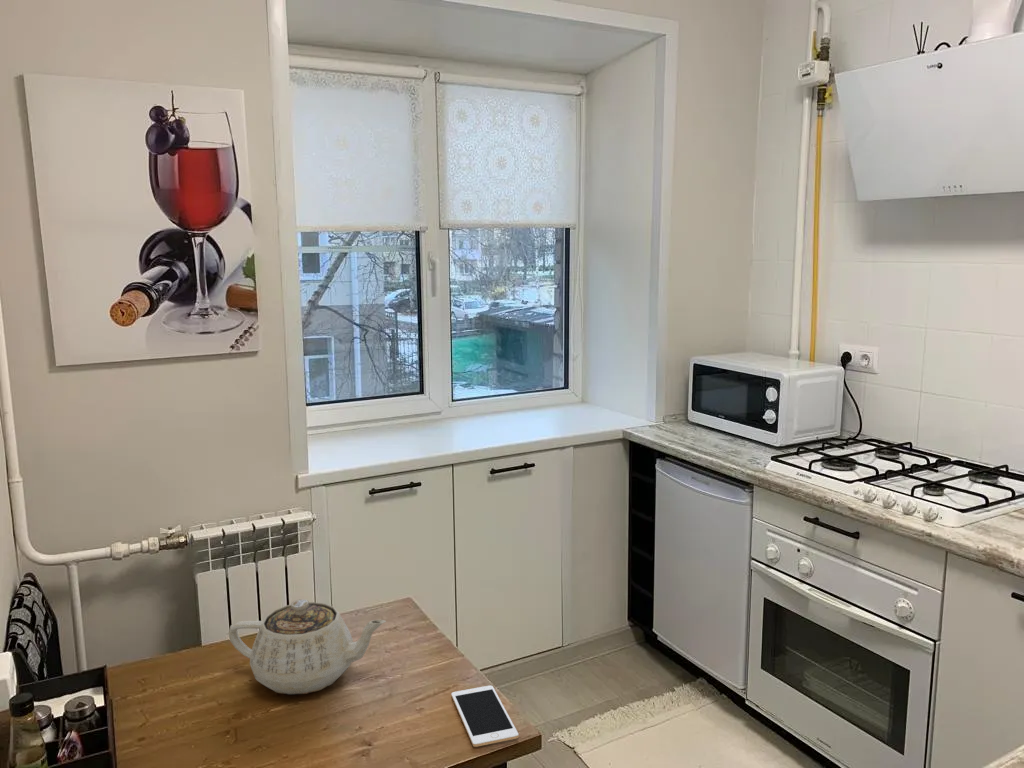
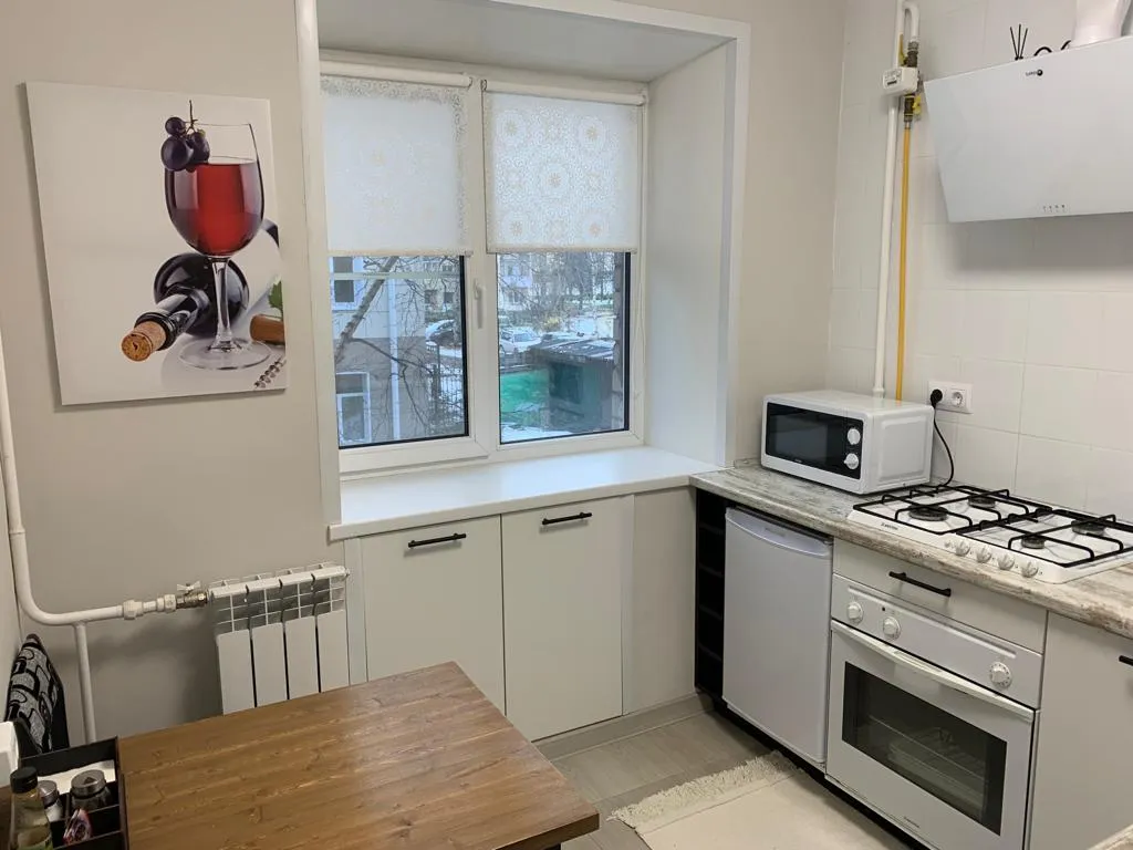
- teapot [227,599,387,696]
- cell phone [450,685,520,748]
